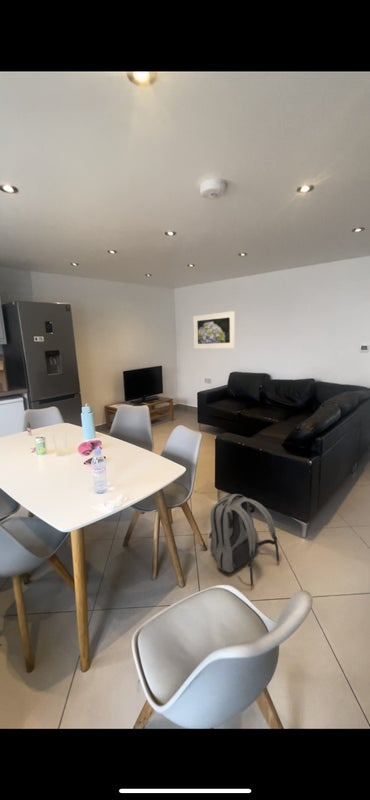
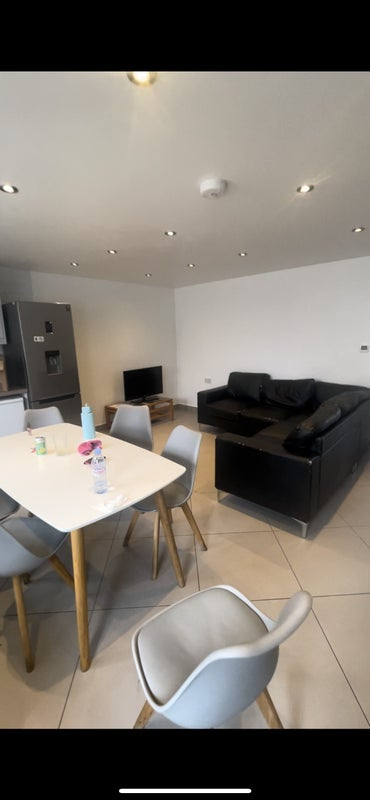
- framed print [192,310,236,350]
- backpack [208,493,280,591]
